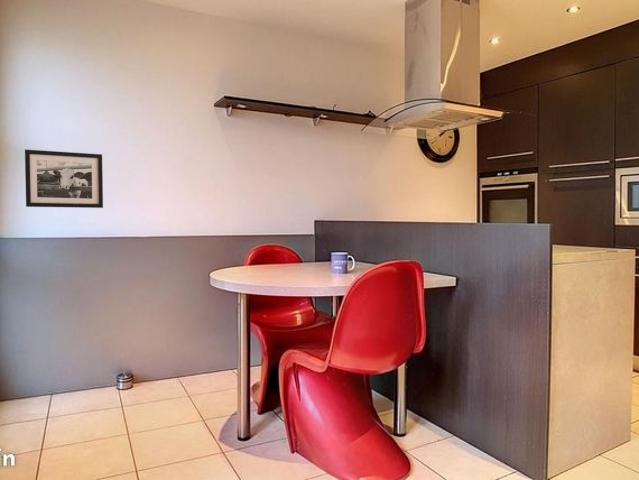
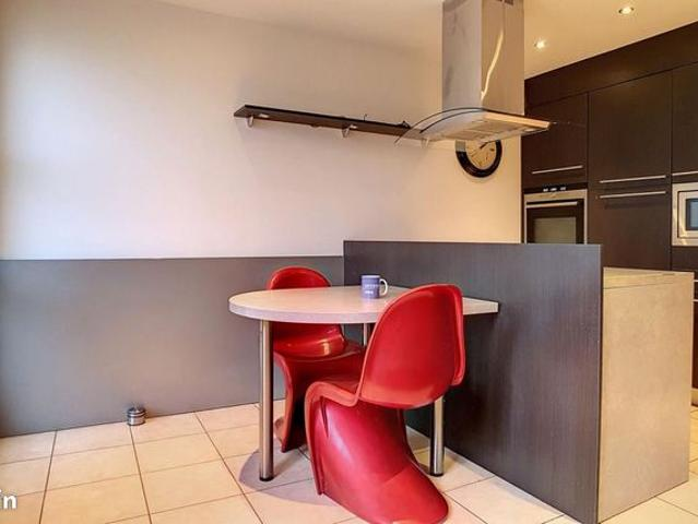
- picture frame [24,148,104,209]
